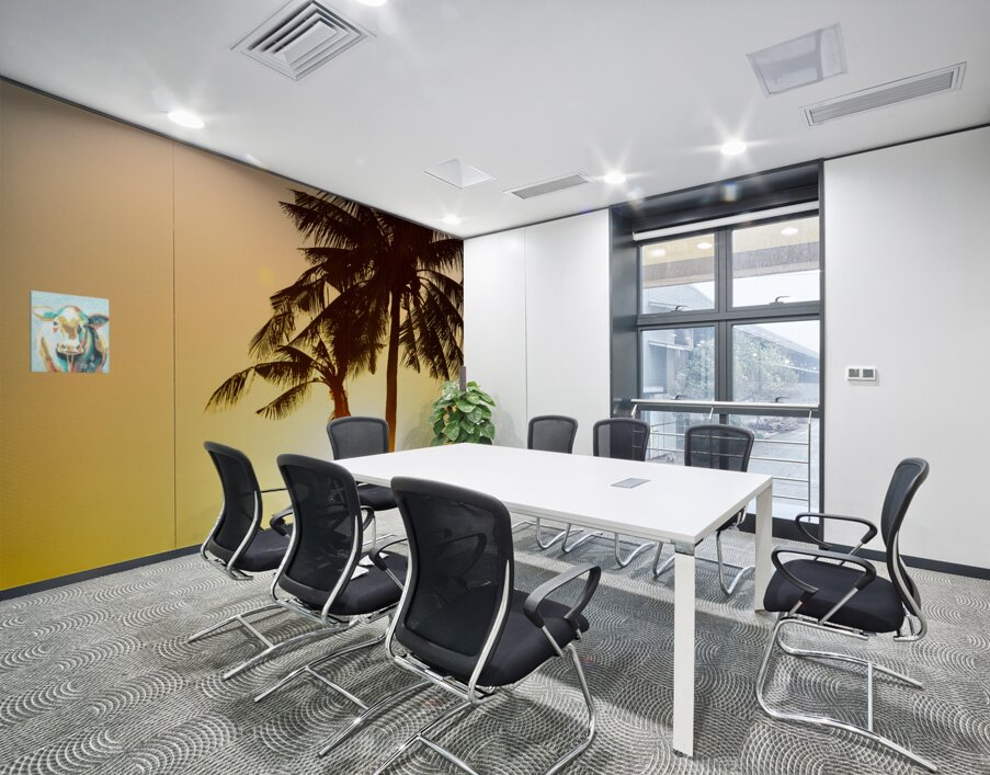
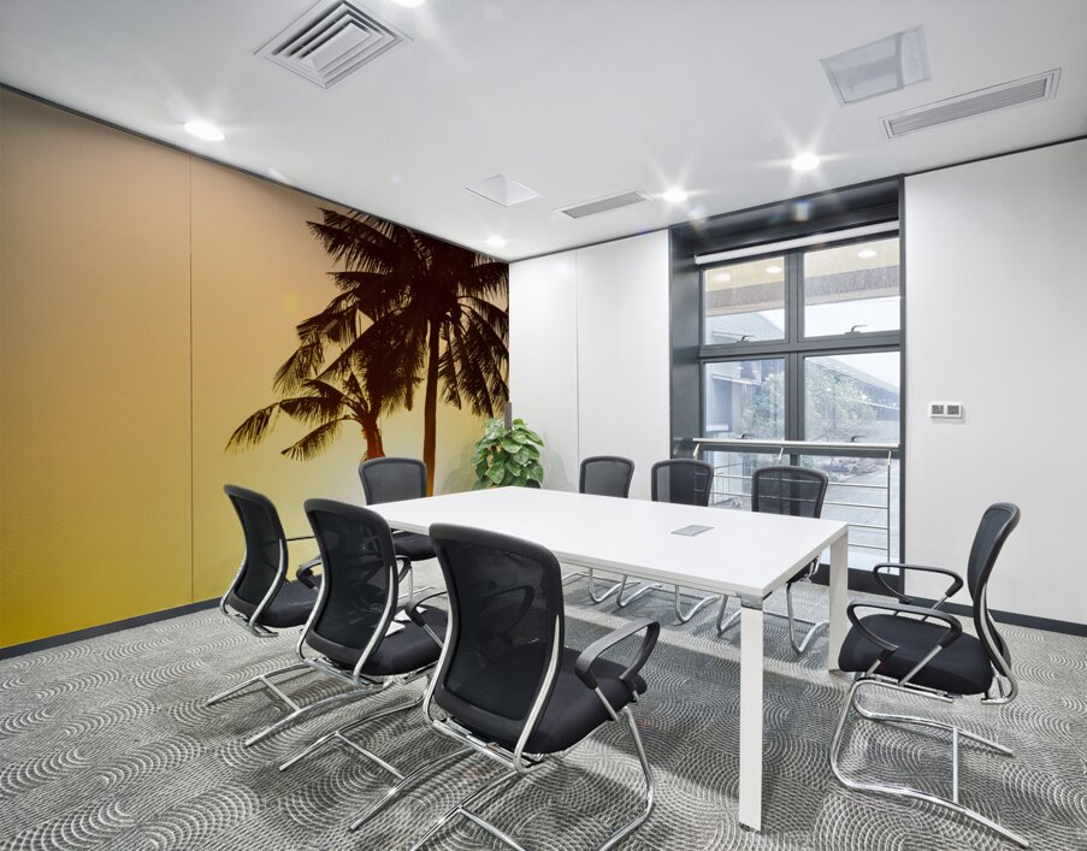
- wall art [29,289,110,374]
